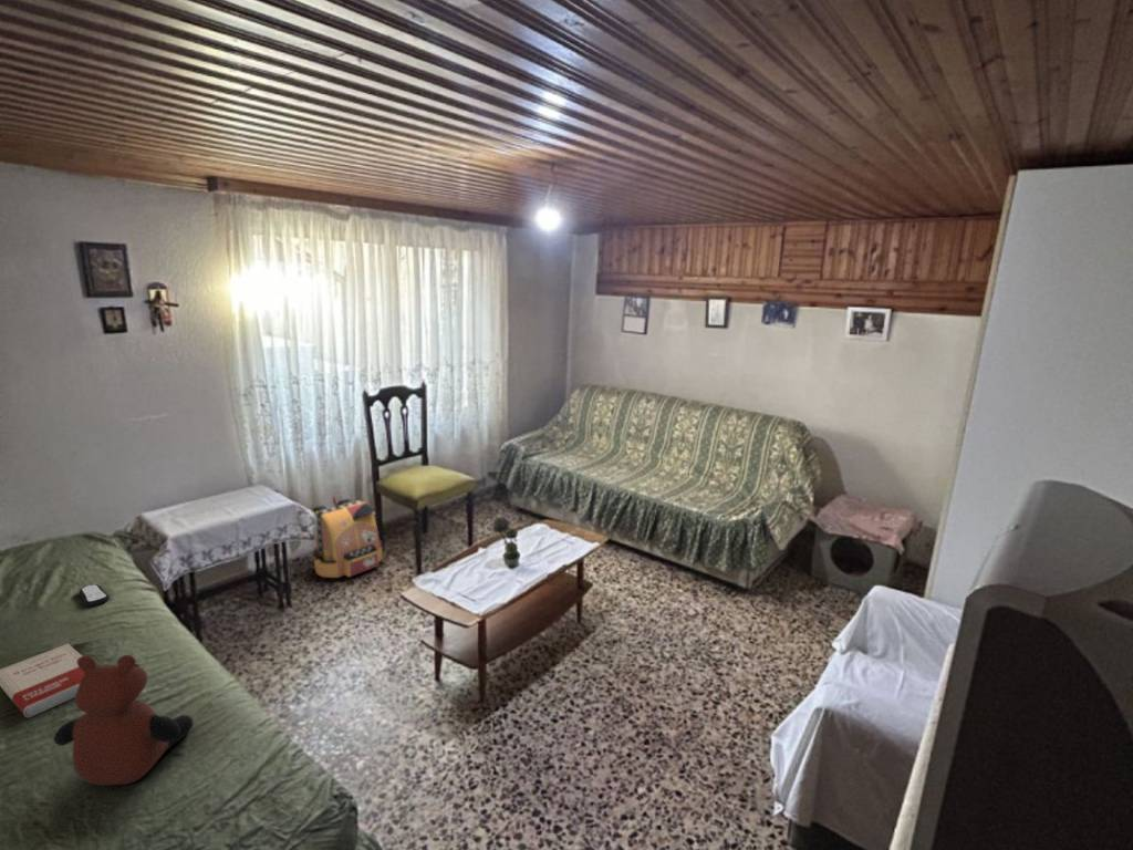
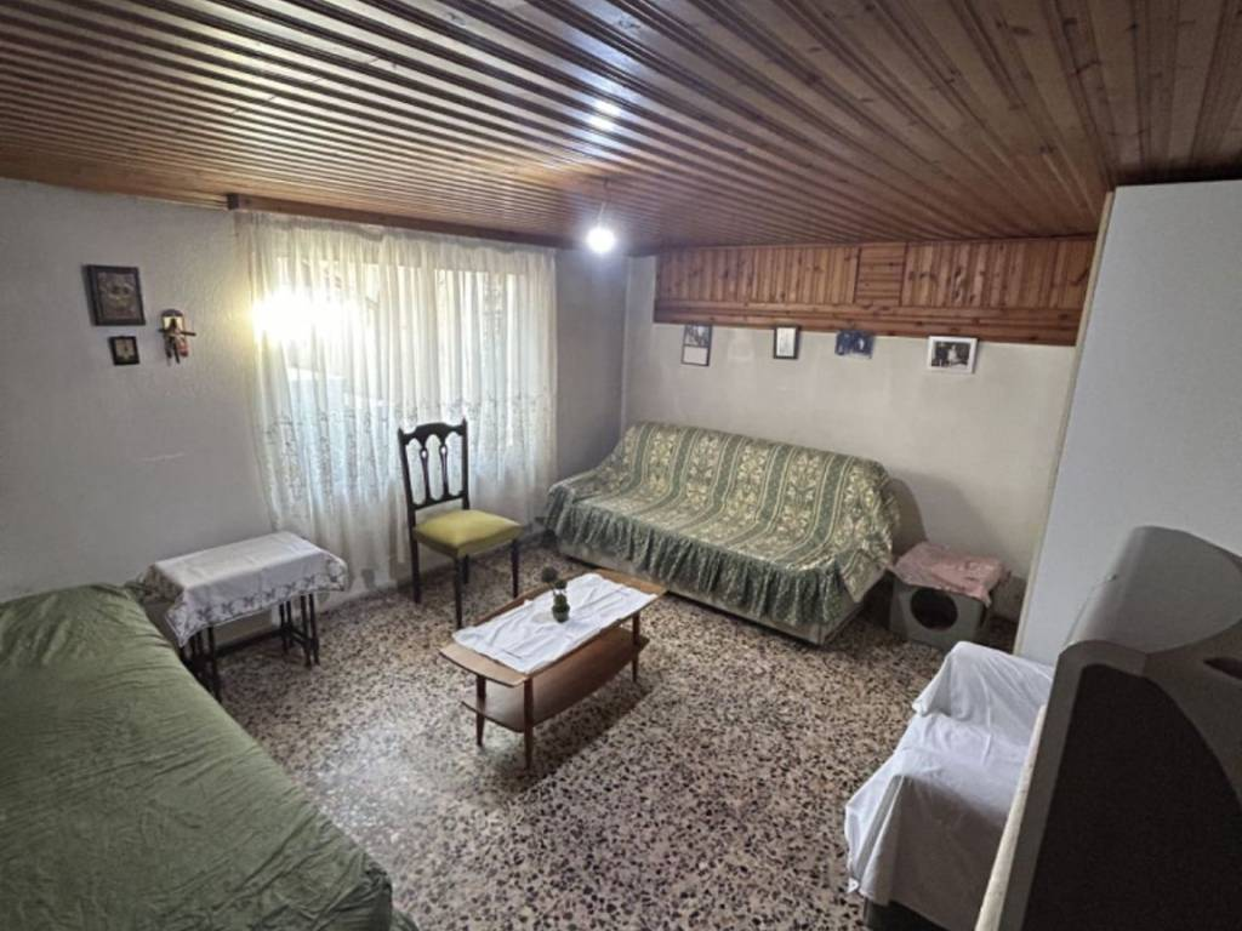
- book [0,643,84,718]
- teddy bear [53,654,194,787]
- backpack [311,494,383,579]
- remote control [79,583,111,608]
